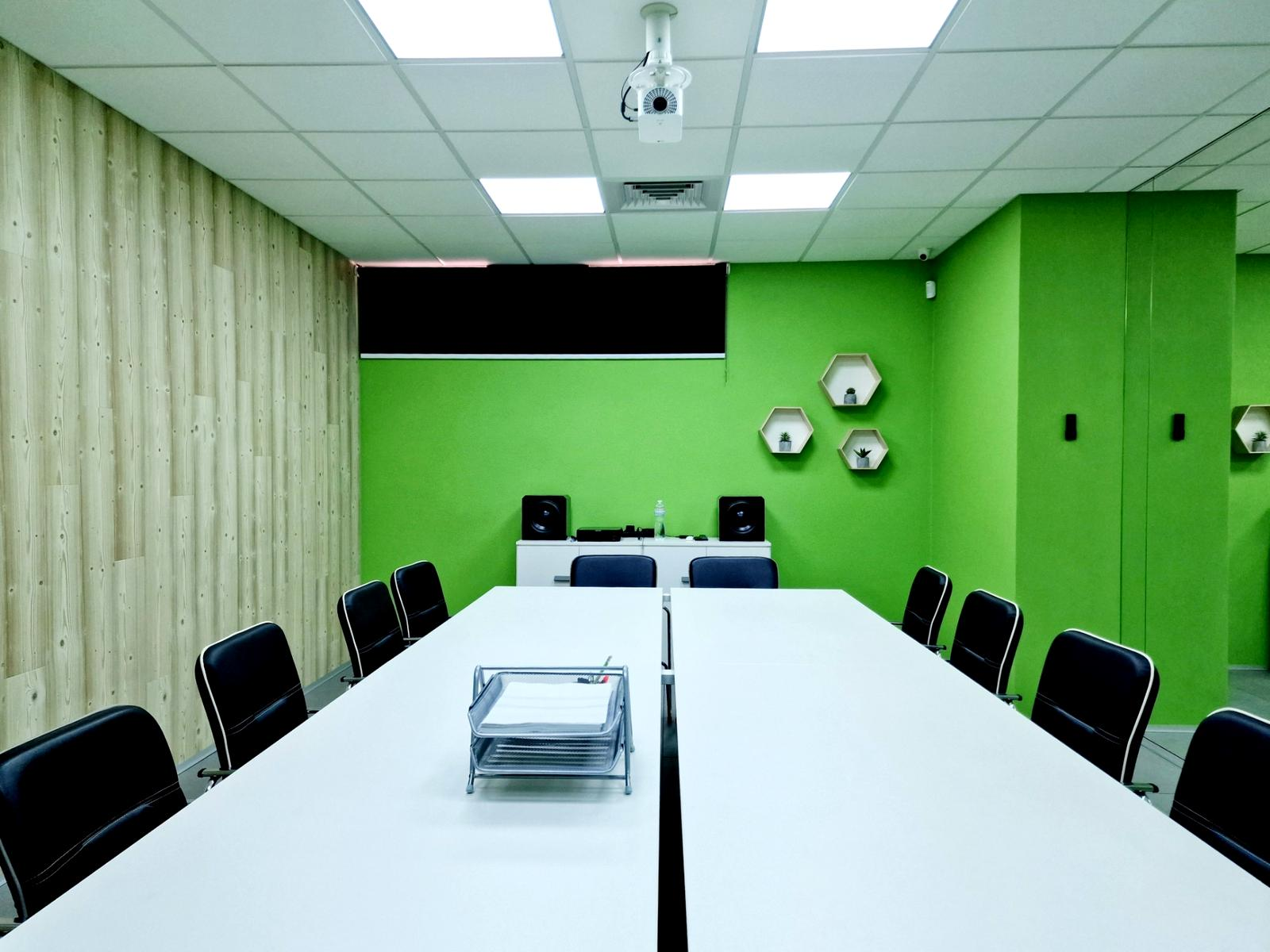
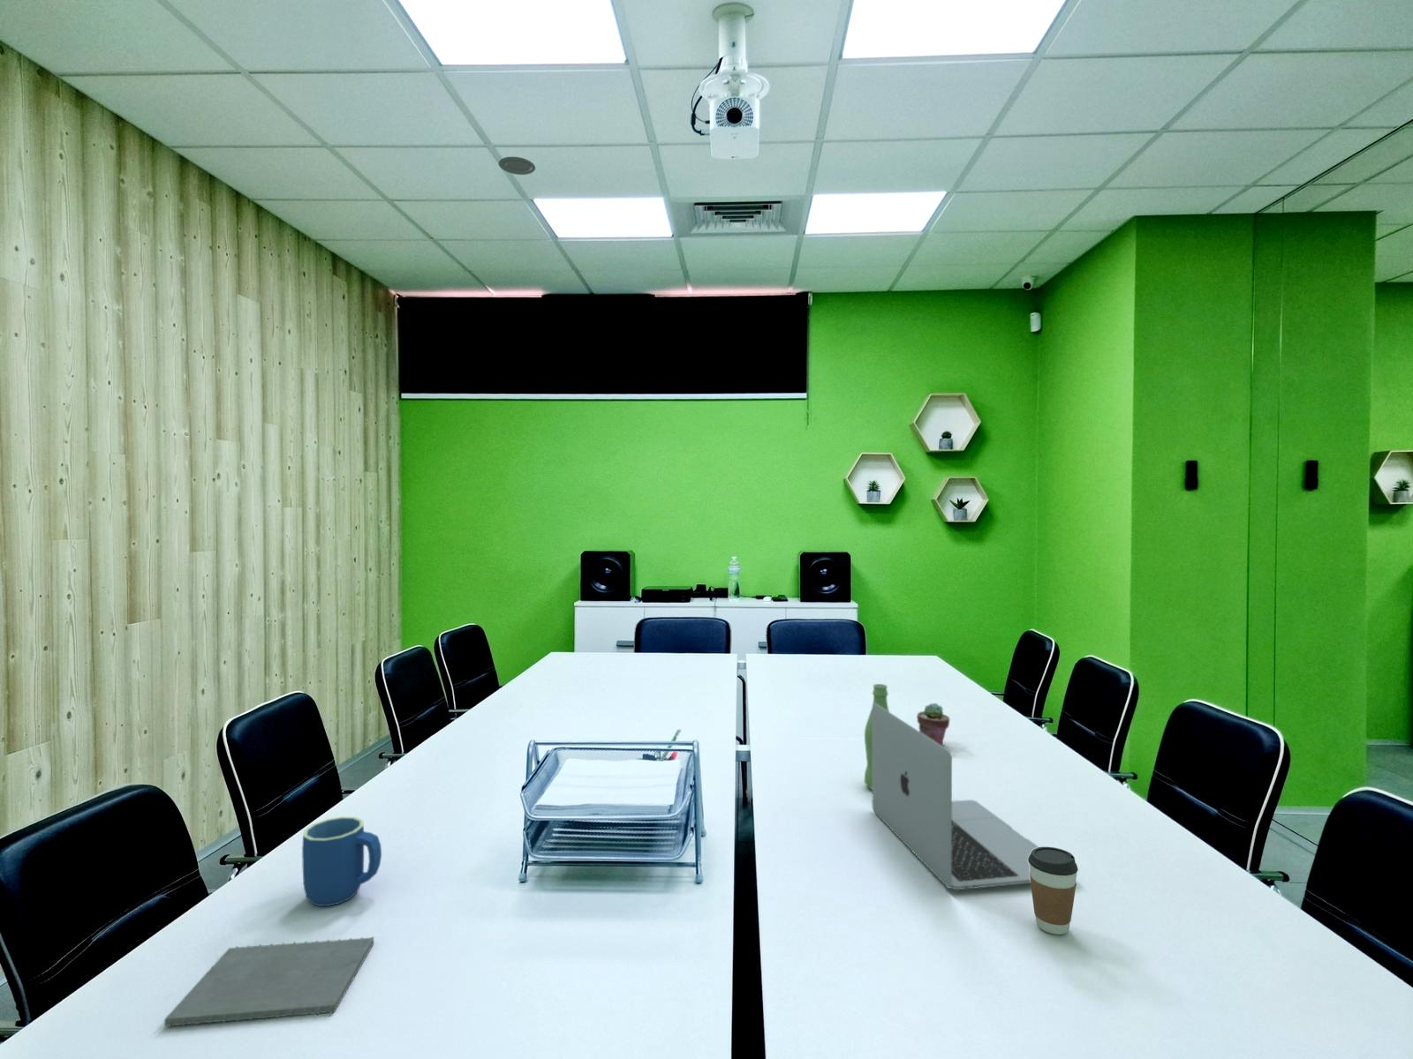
+ potted succulent [916,702,950,746]
+ notepad [164,936,375,1028]
+ bottle [863,683,890,790]
+ laptop [871,702,1039,890]
+ mug [302,815,383,908]
+ recessed light [498,156,536,176]
+ coffee cup [1028,847,1079,936]
